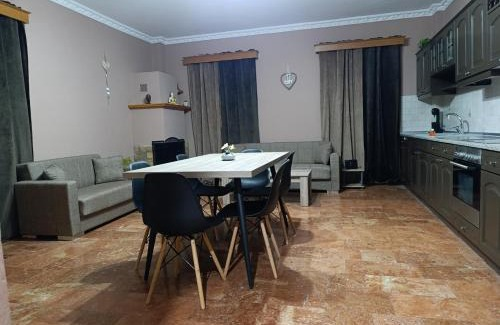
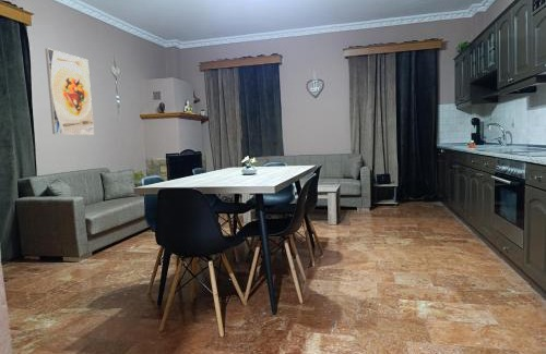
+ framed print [45,47,95,136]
